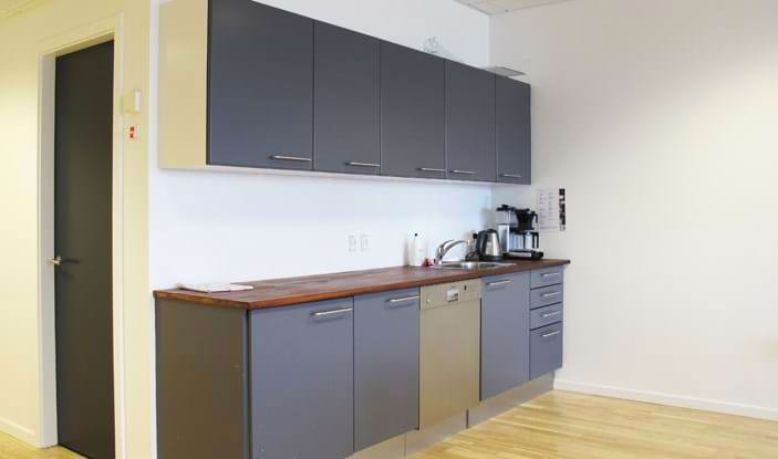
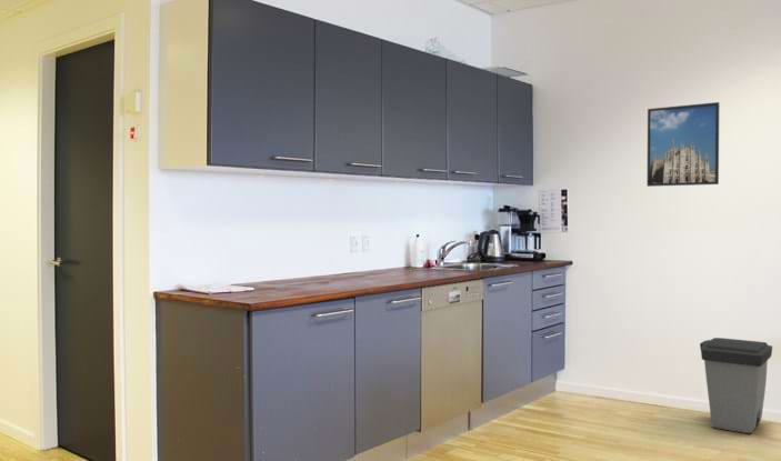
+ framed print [645,101,721,188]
+ trash can [699,337,773,434]
